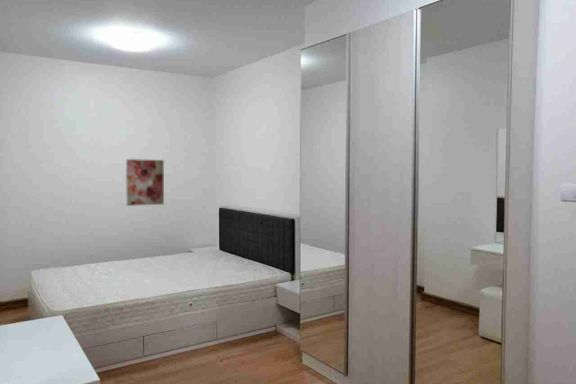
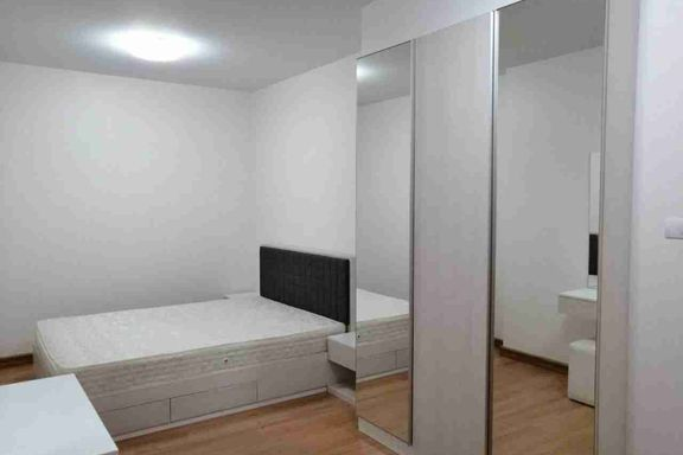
- wall art [125,158,165,207]
